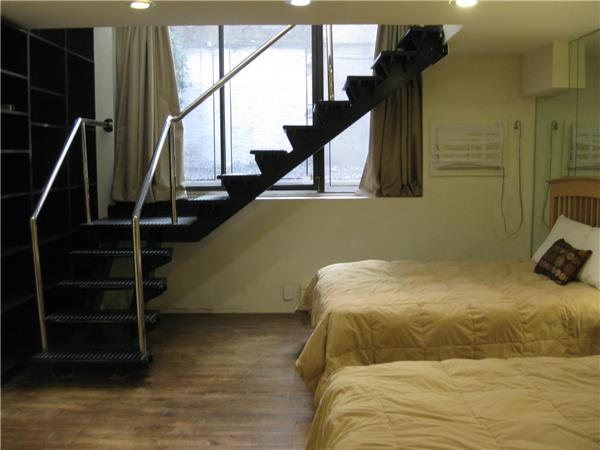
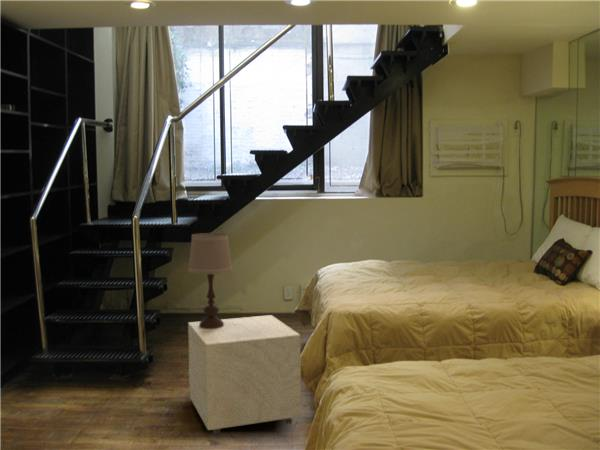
+ table lamp [187,232,234,329]
+ nightstand [187,314,302,436]
